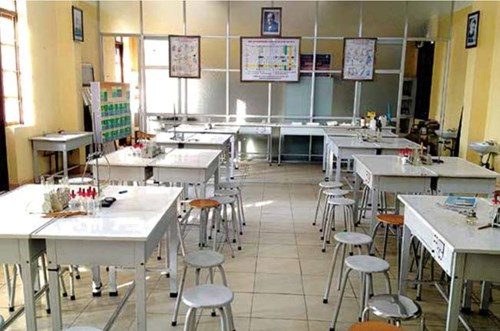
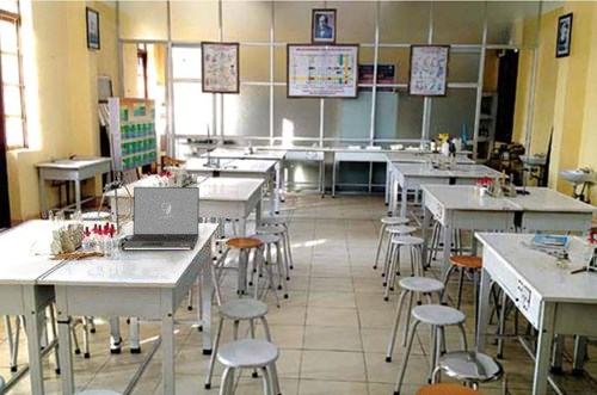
+ laptop [121,186,201,251]
